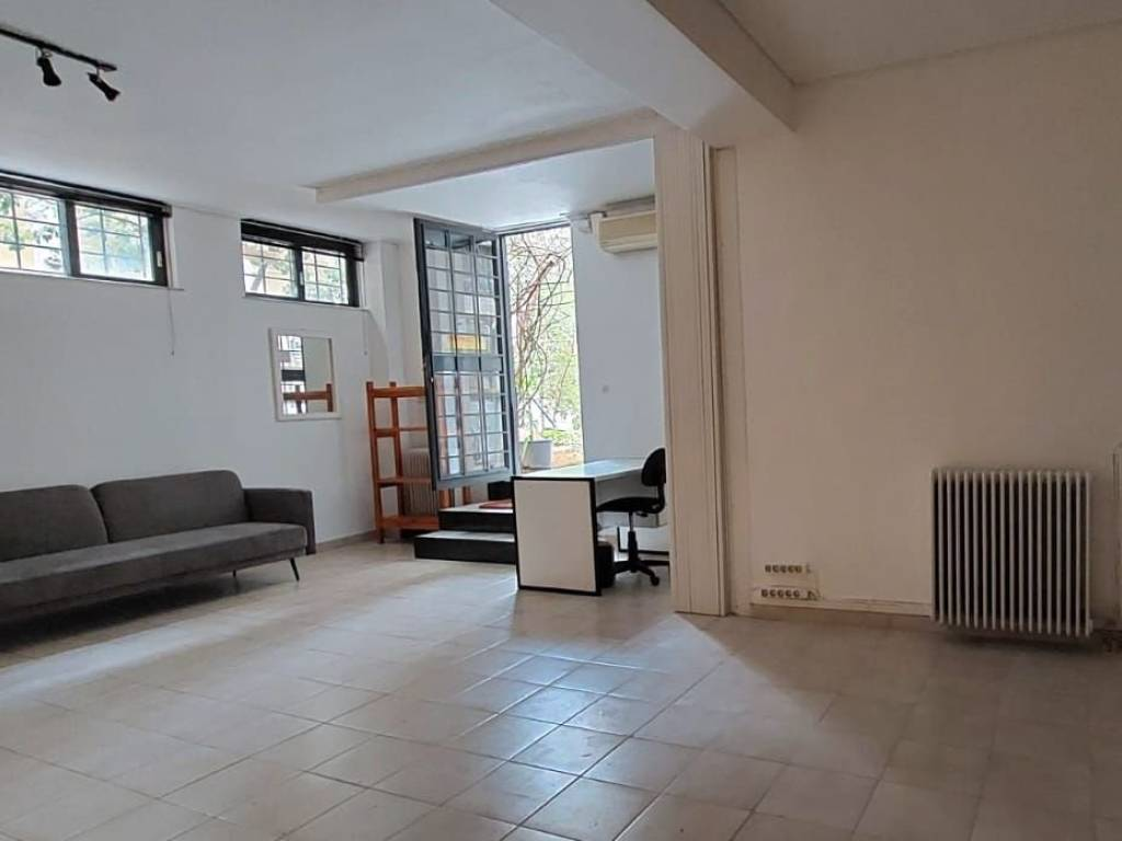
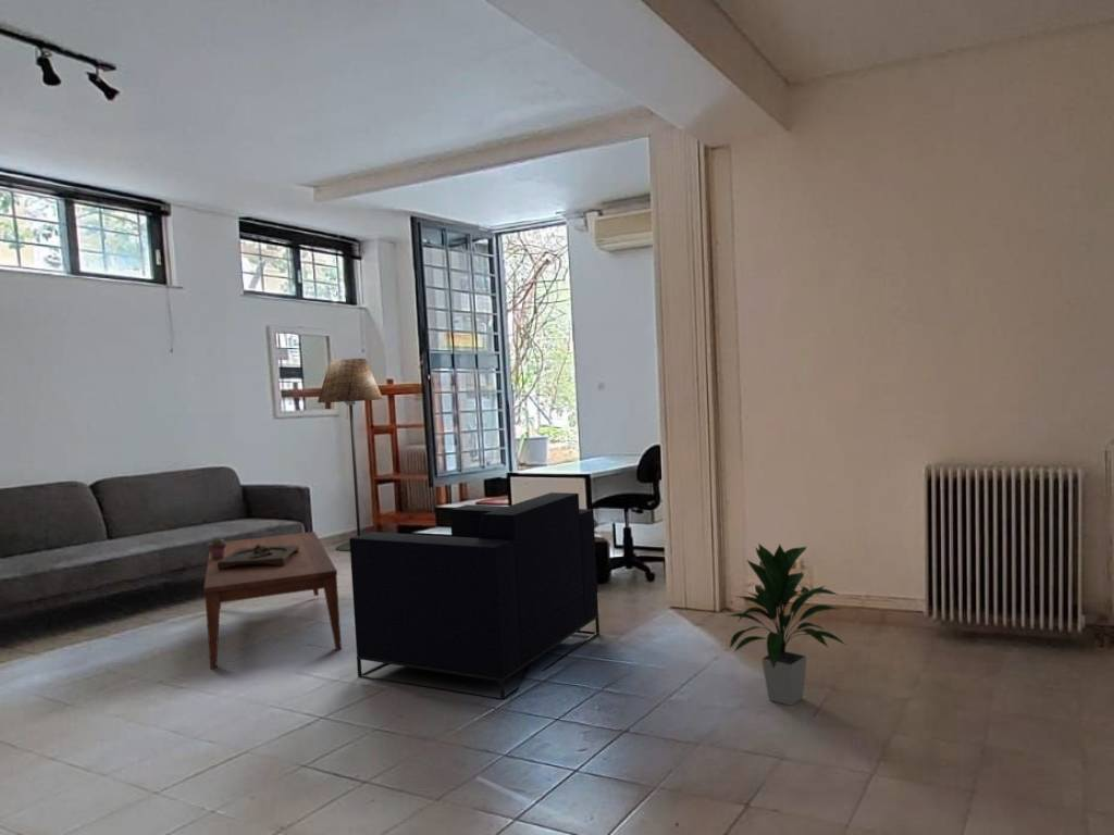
+ coffee table [202,531,343,670]
+ wooden tray [218,544,299,570]
+ potted succulent [207,535,226,560]
+ floor lamp [317,358,384,552]
+ armchair [348,491,601,701]
+ indoor plant [726,541,847,707]
